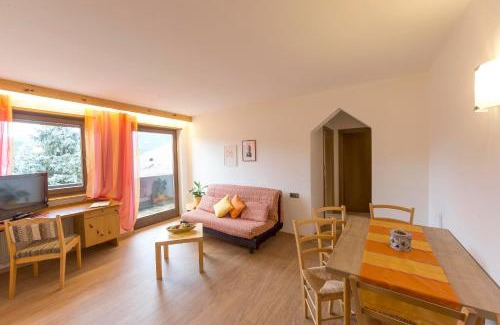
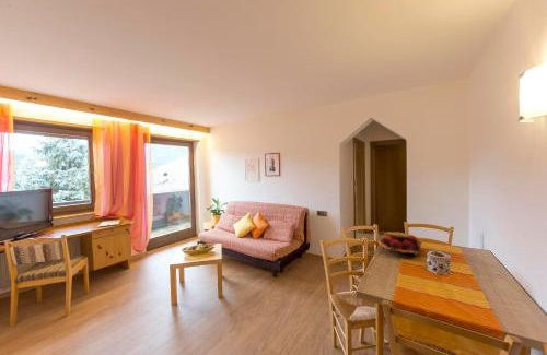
+ fruit basket [376,232,424,259]
